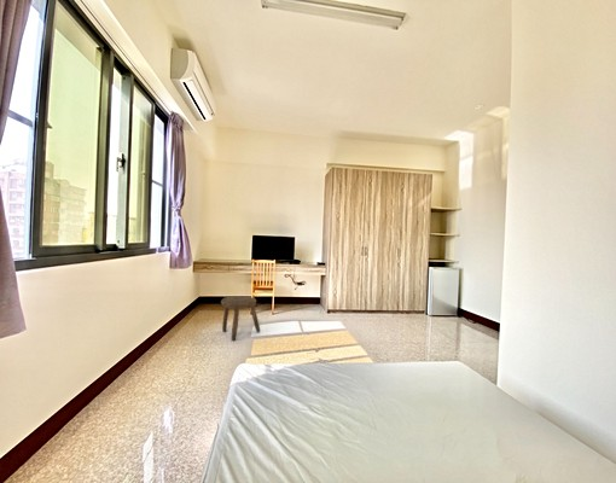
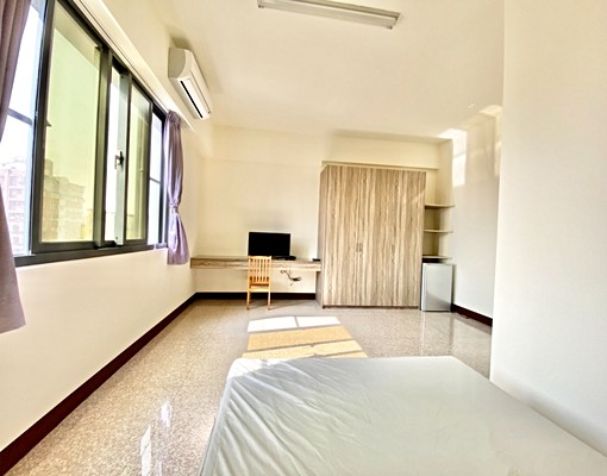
- stool [220,295,261,342]
